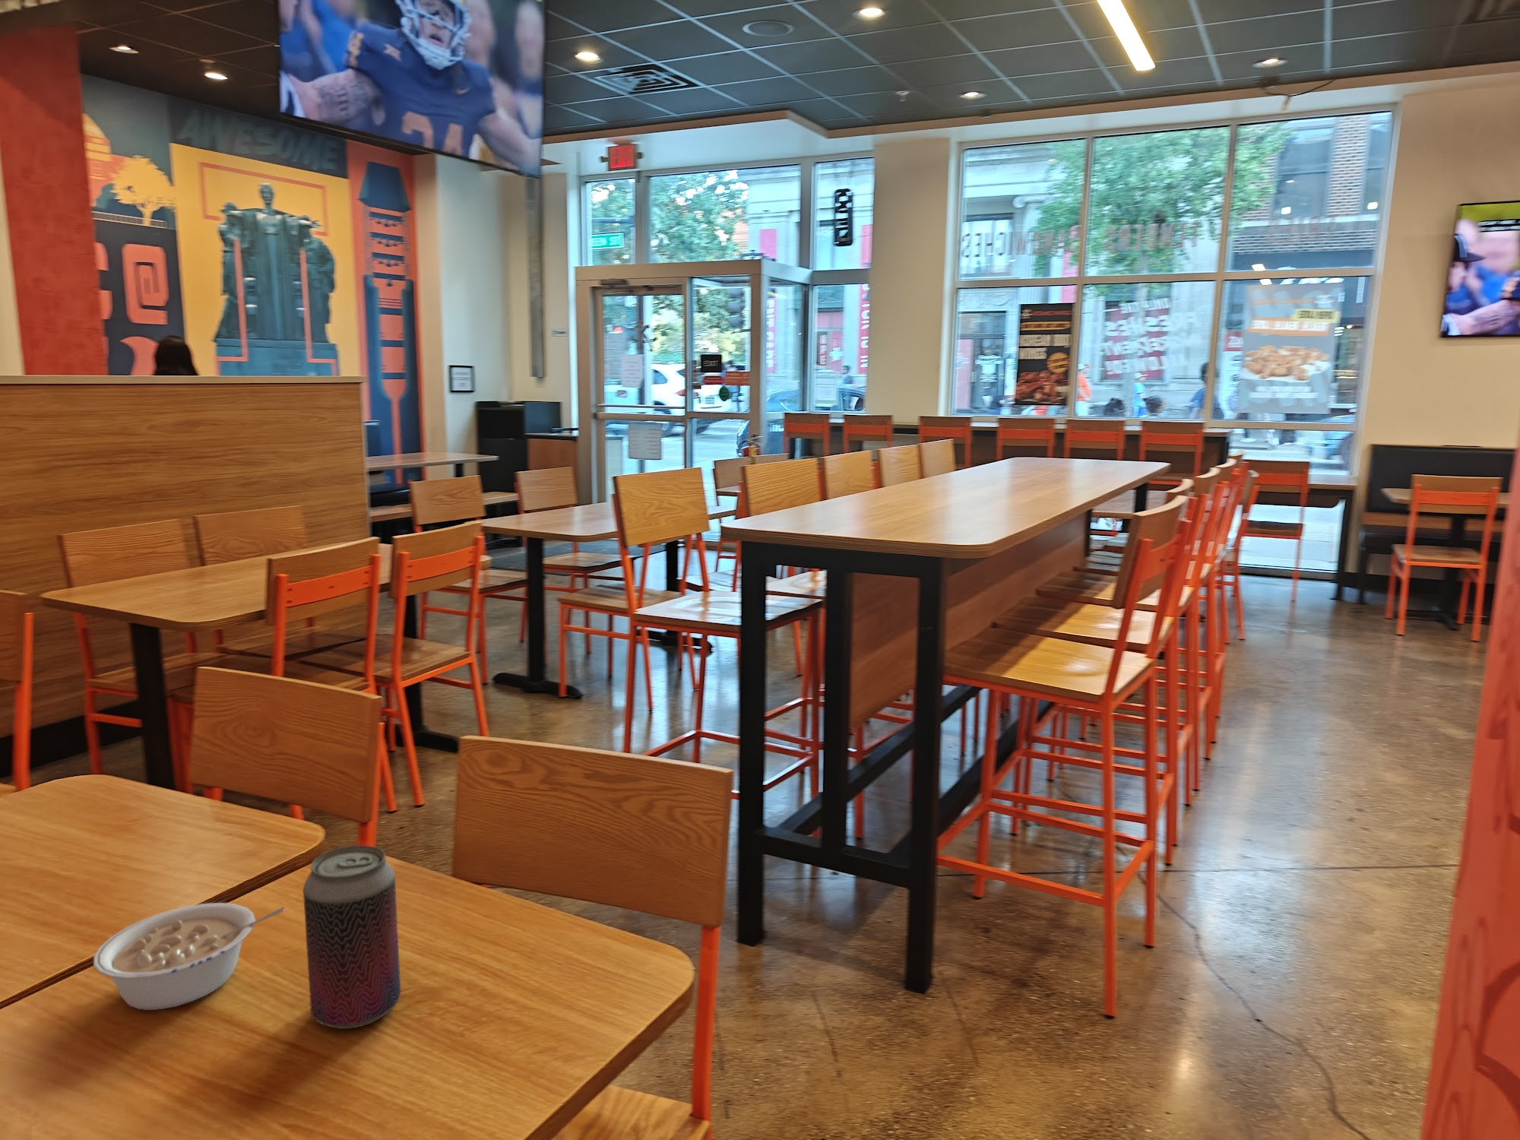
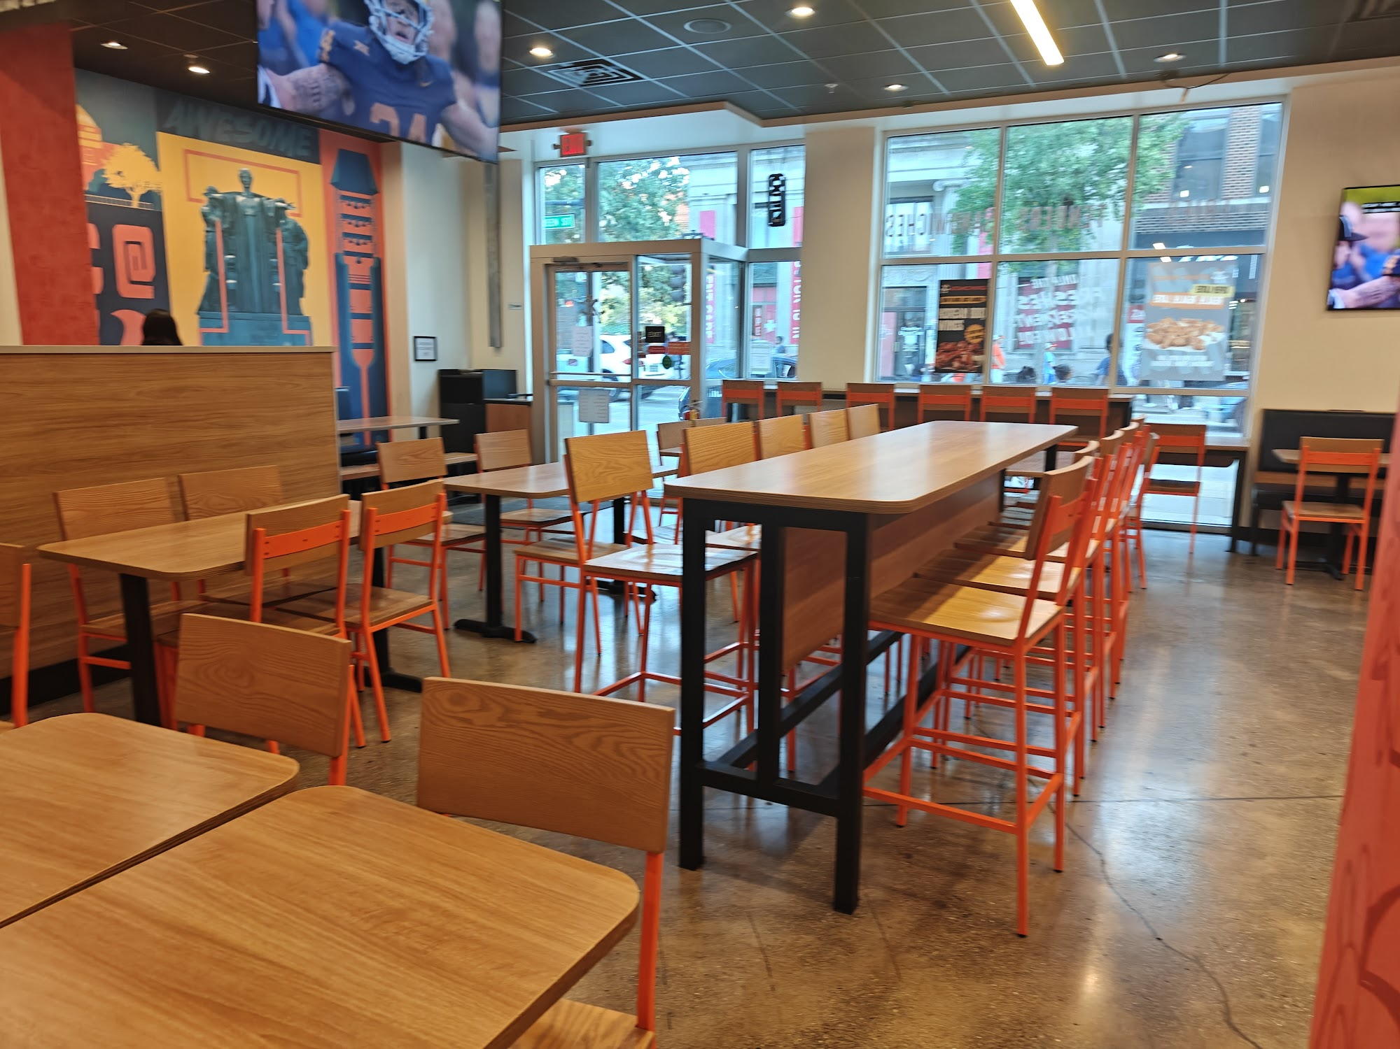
- legume [92,902,285,1011]
- beverage can [302,844,401,1030]
